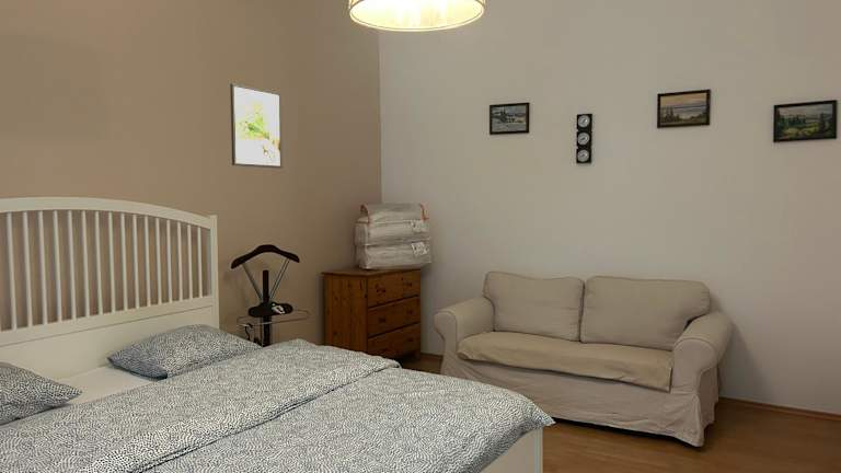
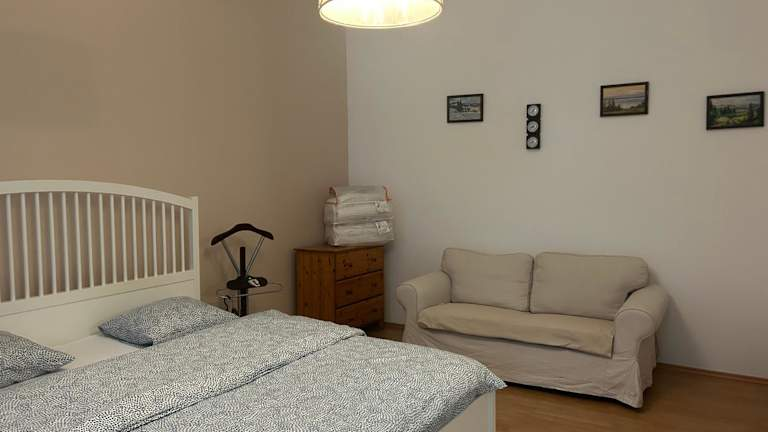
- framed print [229,82,284,170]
